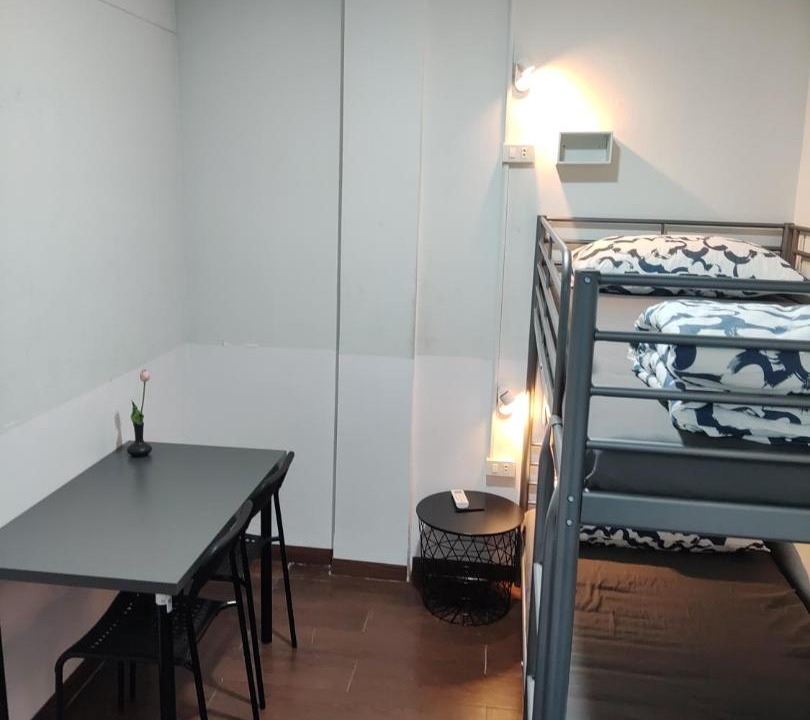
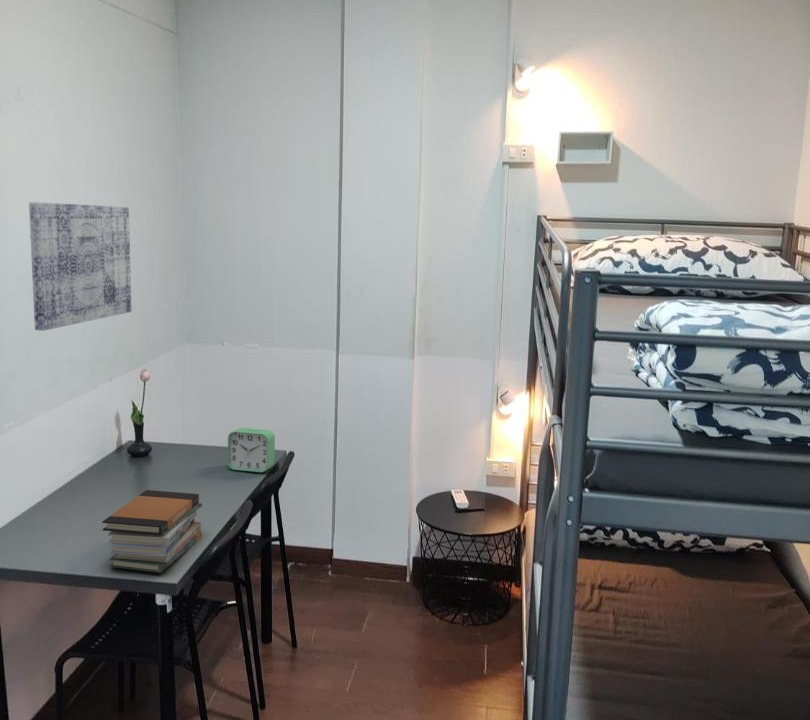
+ alarm clock [227,427,276,473]
+ book stack [101,489,203,574]
+ wall art [28,201,132,332]
